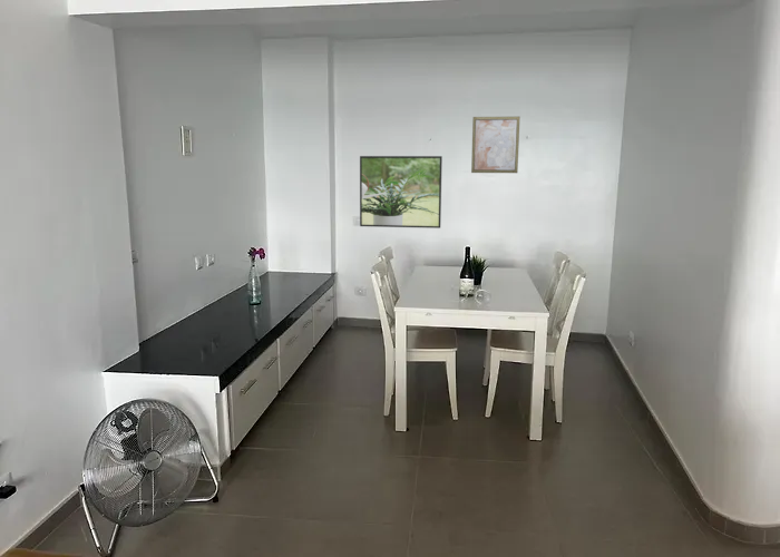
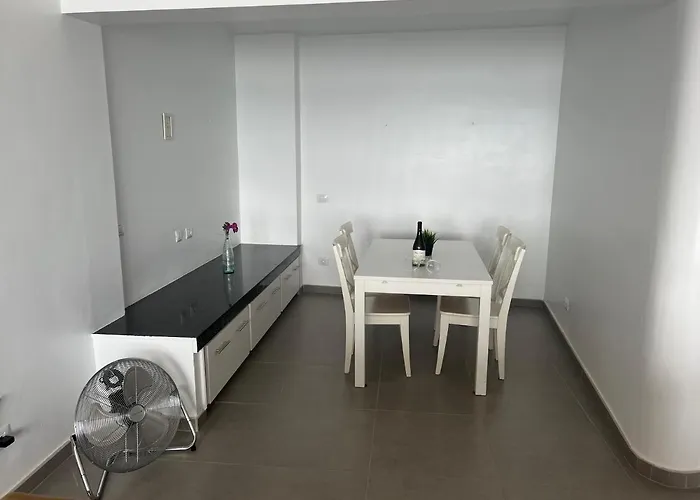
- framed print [359,155,443,229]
- wall art [470,116,521,174]
